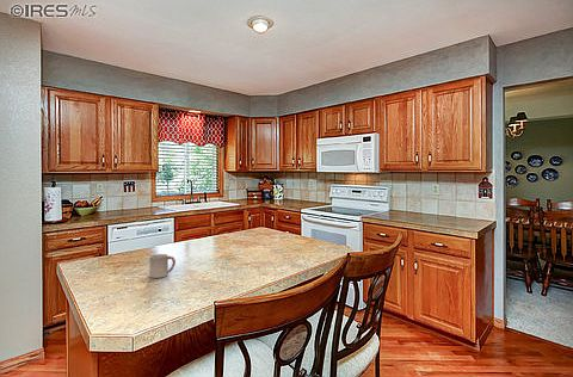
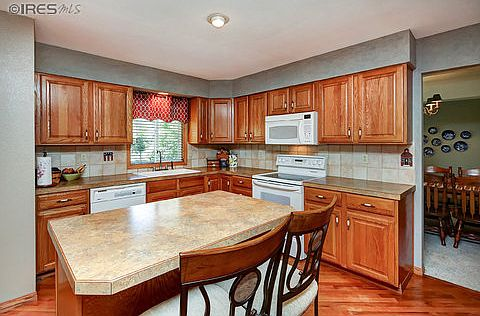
- cup [148,253,177,279]
